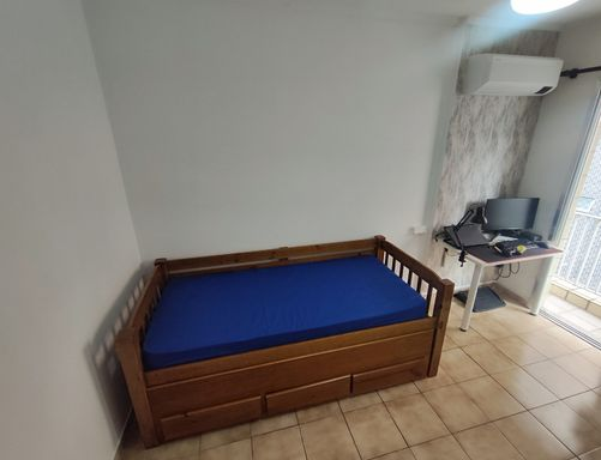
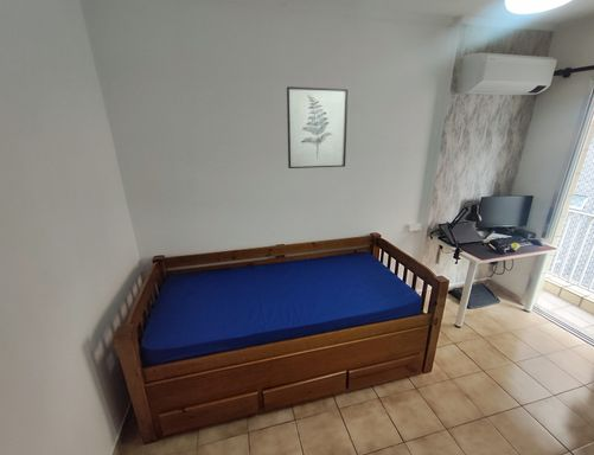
+ wall art [286,85,350,169]
